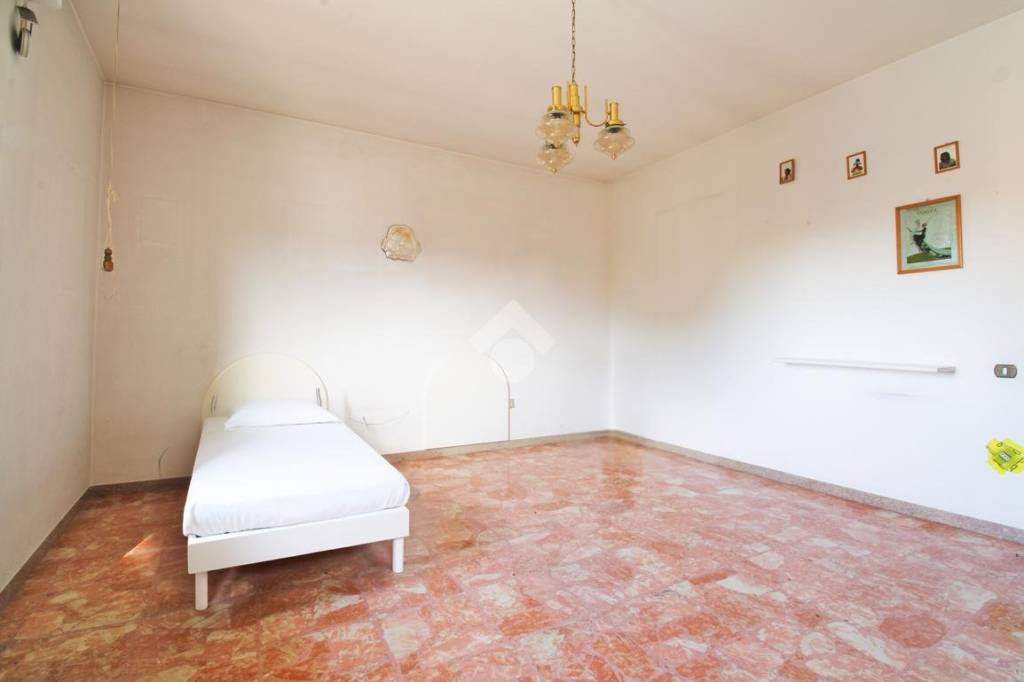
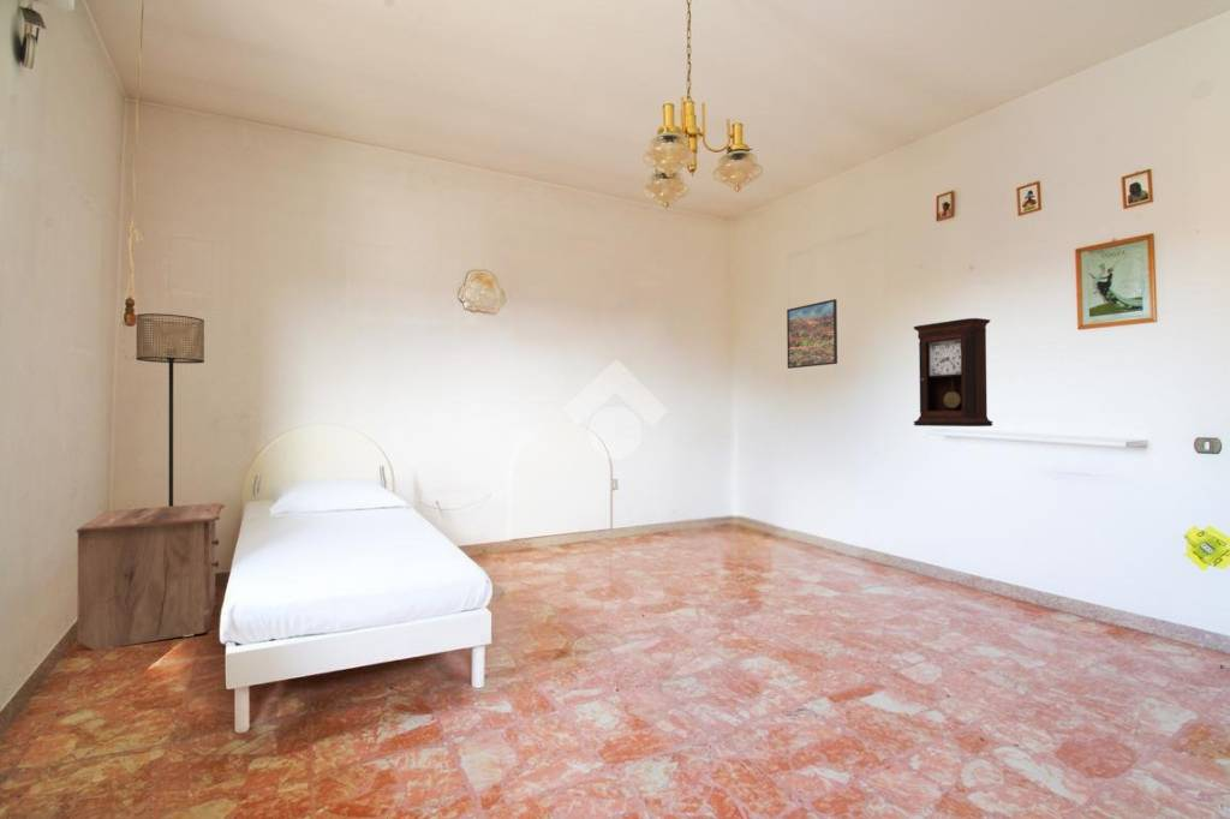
+ nightstand [76,502,226,652]
+ floor lamp [135,312,205,507]
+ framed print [786,298,838,370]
+ pendulum clock [913,317,993,428]
